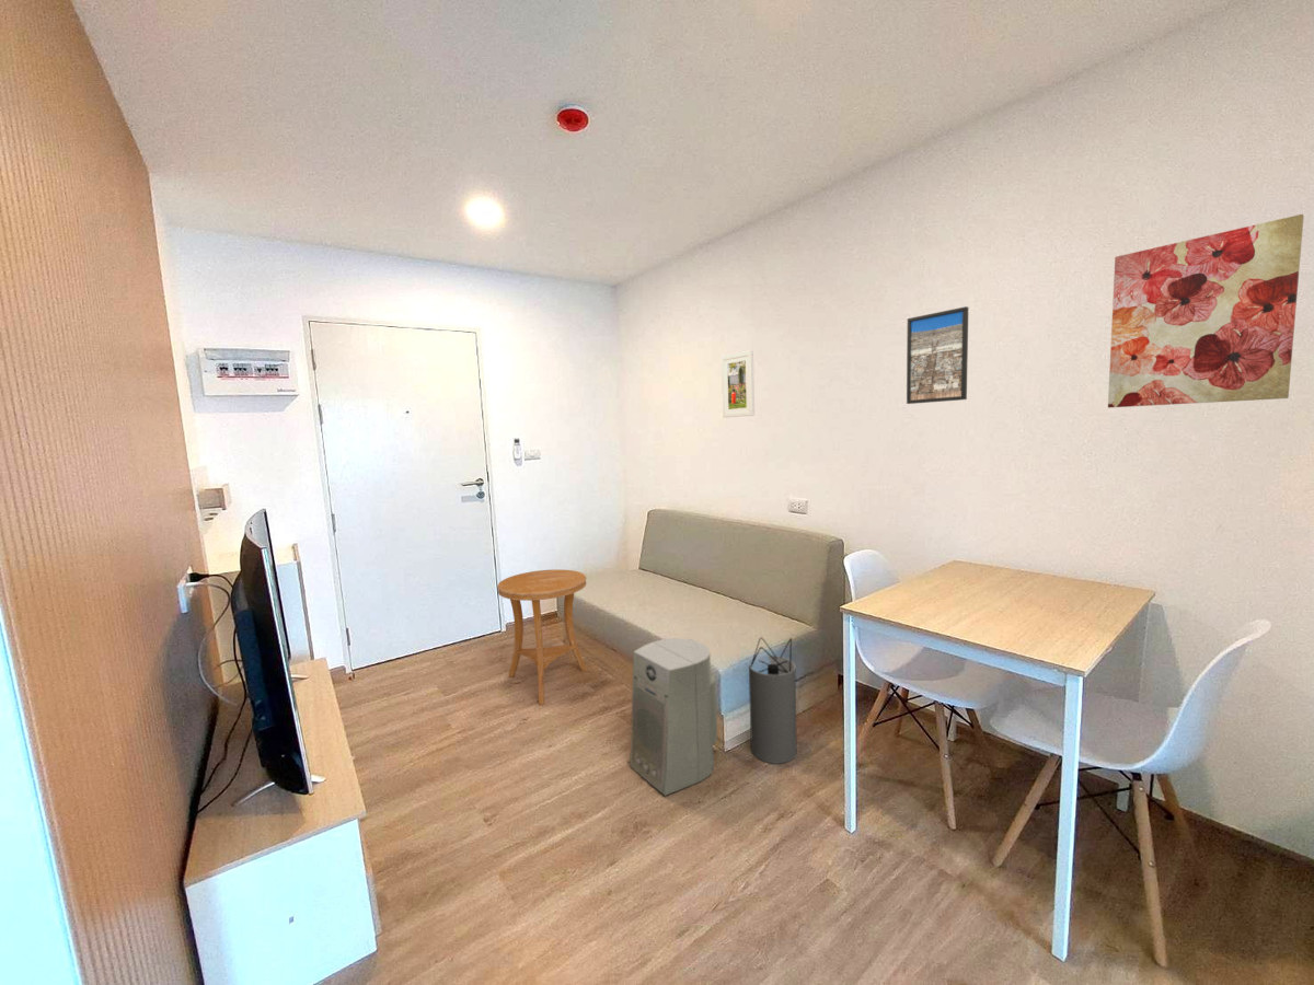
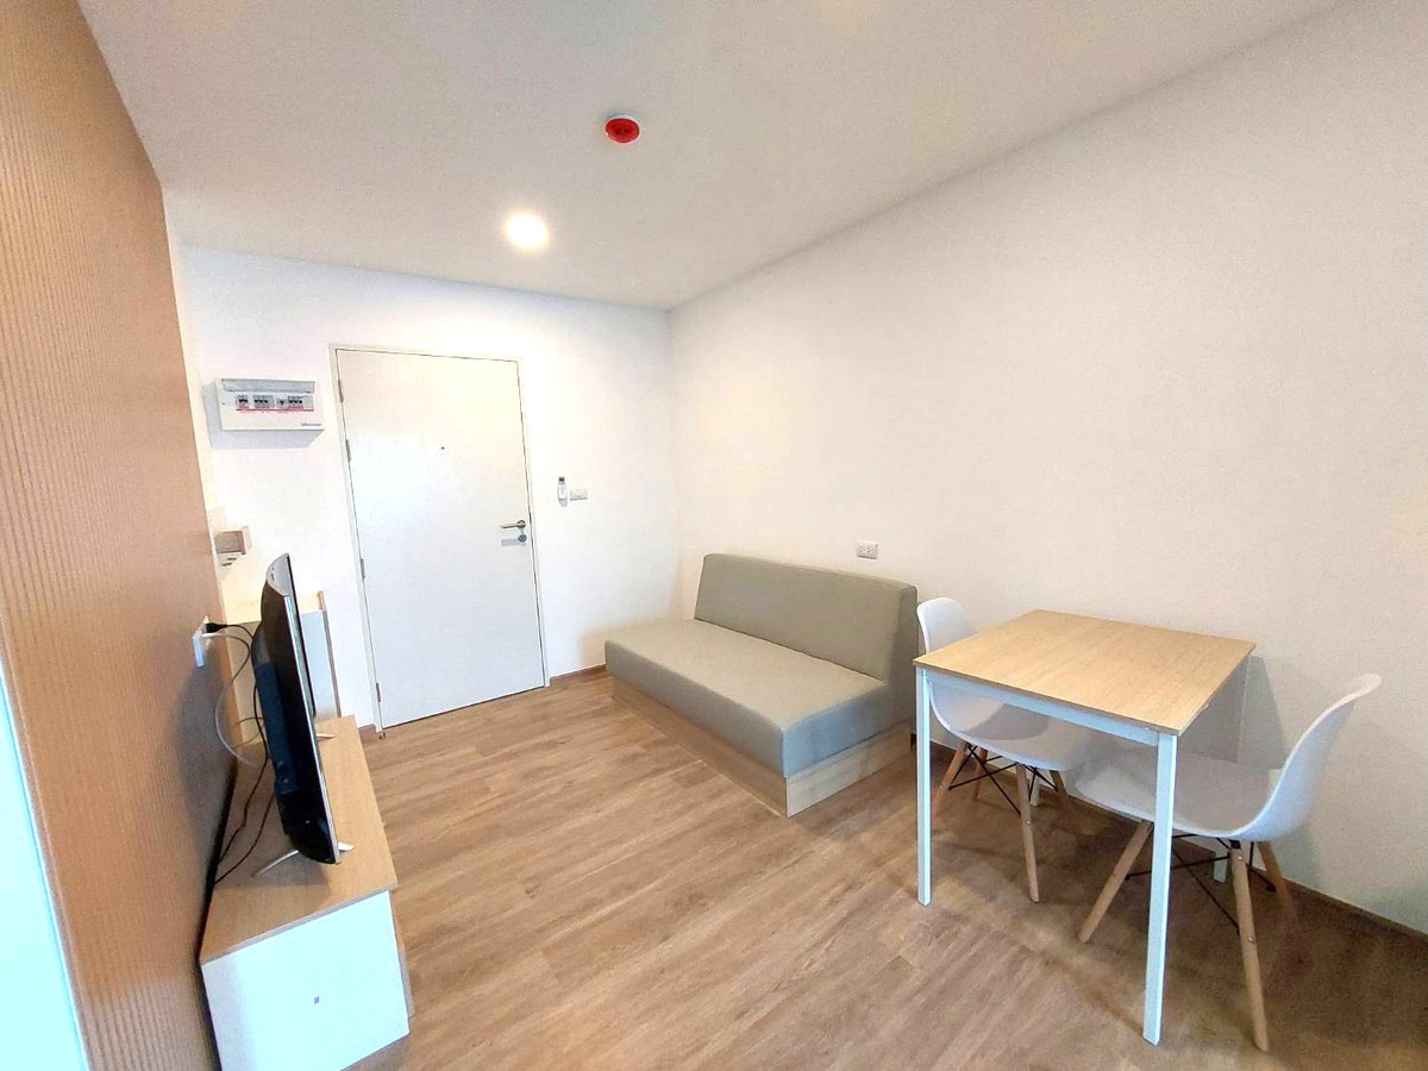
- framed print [906,305,969,405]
- side table [496,568,588,706]
- wall art [1107,213,1305,408]
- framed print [721,349,756,419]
- speaker [748,636,798,765]
- fan [629,637,718,797]
